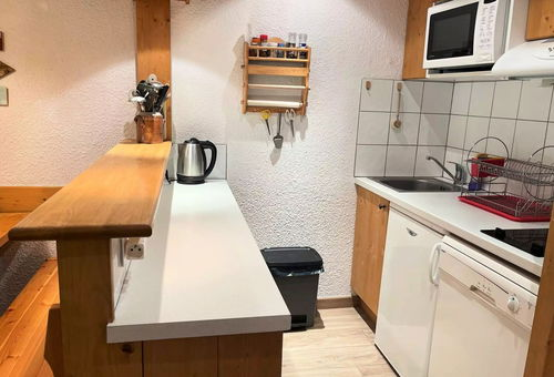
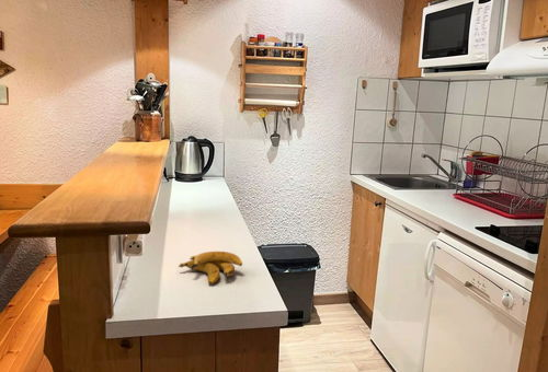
+ banana [178,251,243,286]
